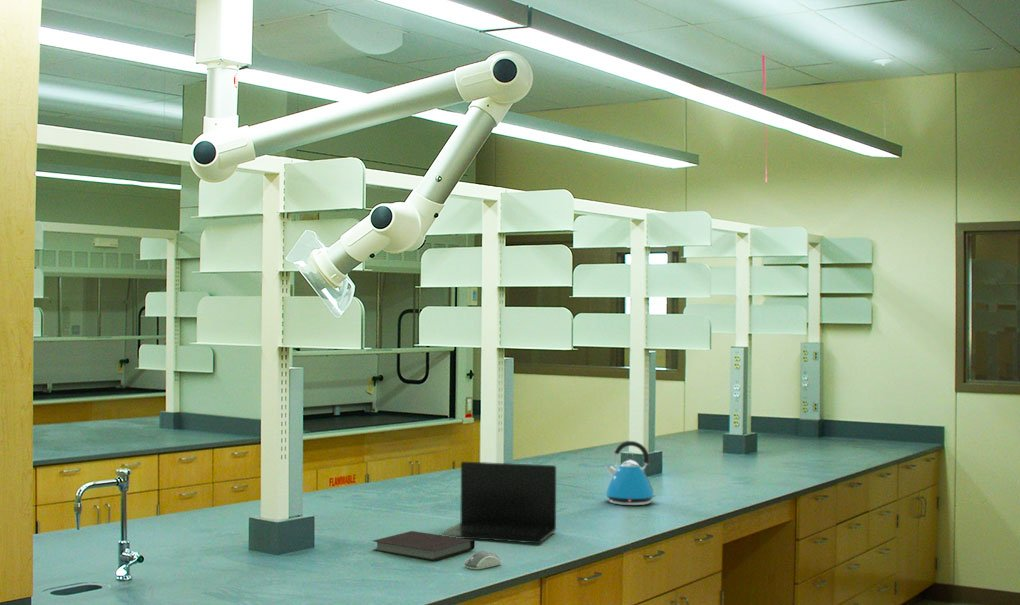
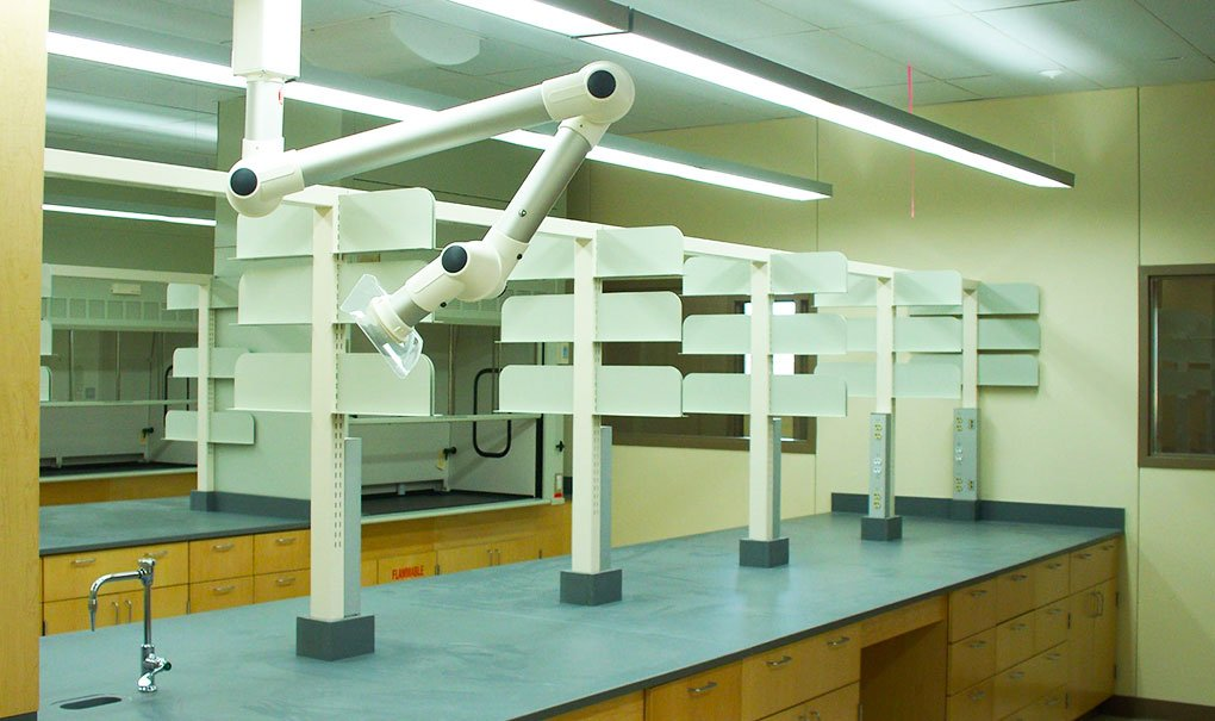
- laptop [439,461,557,544]
- notebook [372,530,476,562]
- computer mouse [463,550,502,570]
- kettle [604,440,659,506]
